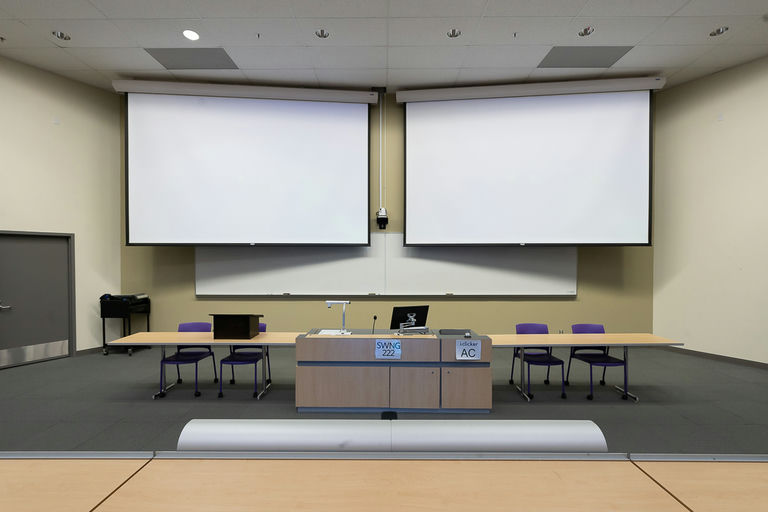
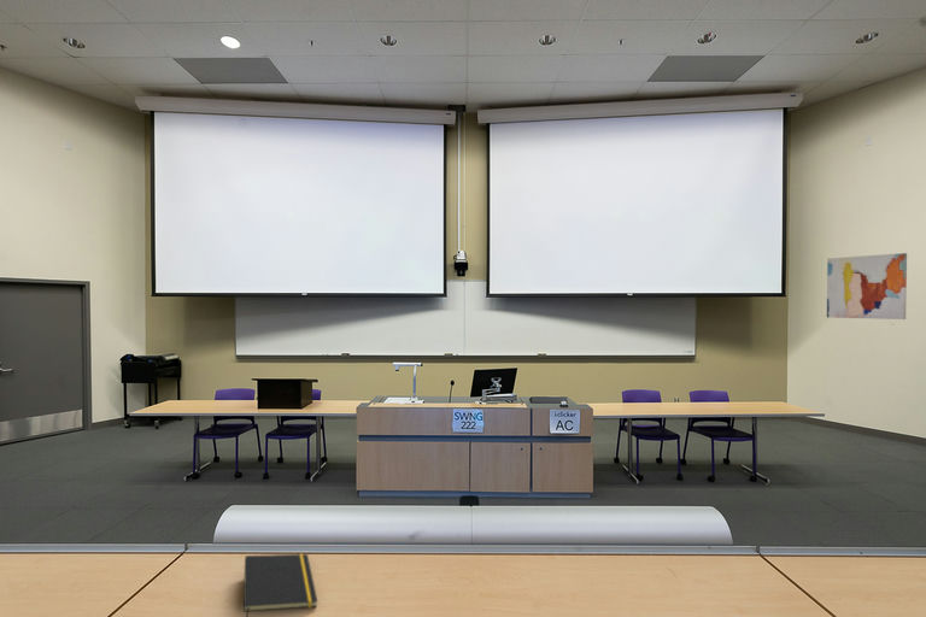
+ notepad [242,553,318,617]
+ wall art [826,252,908,321]
